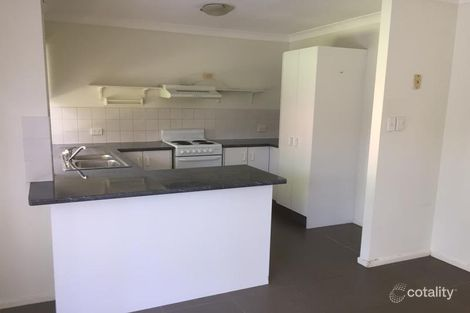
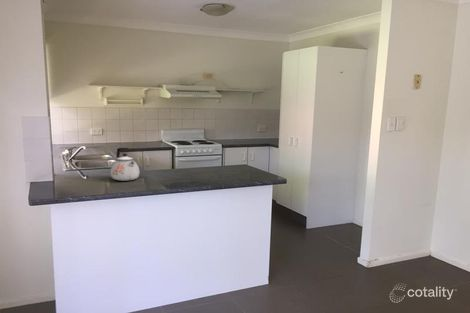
+ kettle [110,147,140,182]
